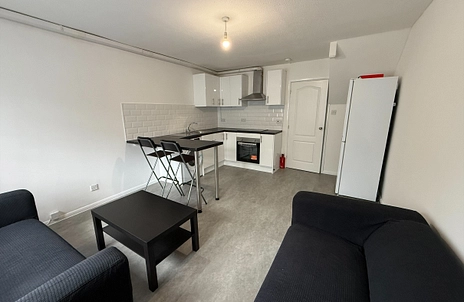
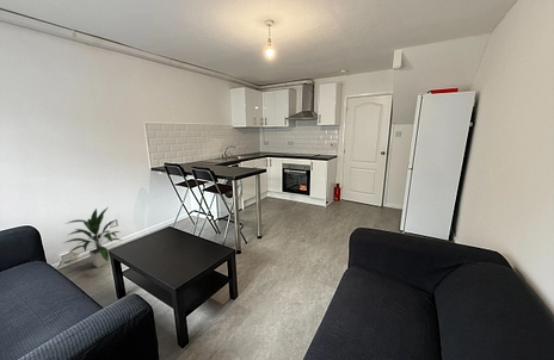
+ indoor plant [61,206,124,268]
